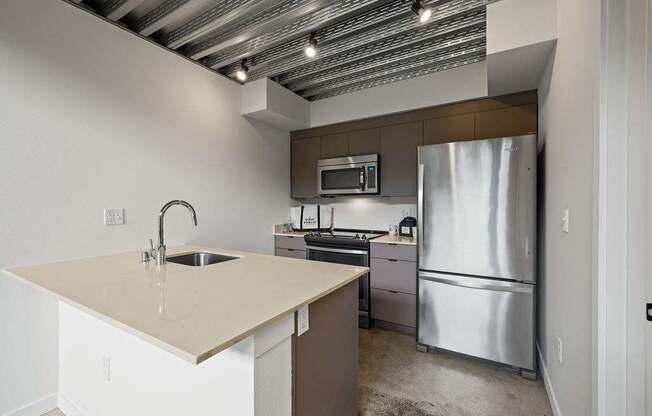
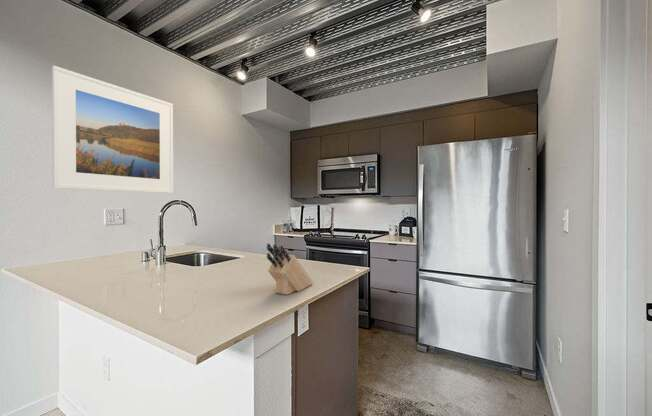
+ knife block [266,243,314,296]
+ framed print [51,65,174,194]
